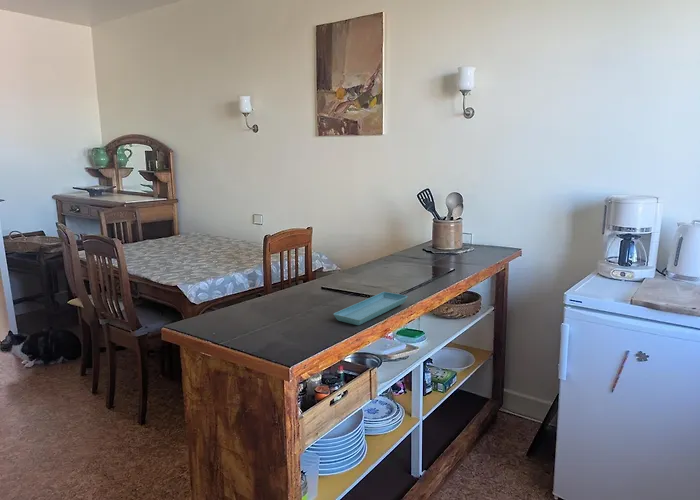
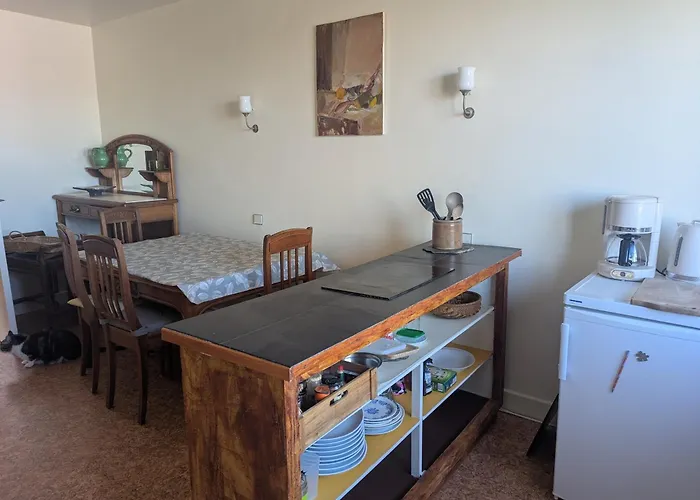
- saucer [333,291,409,326]
